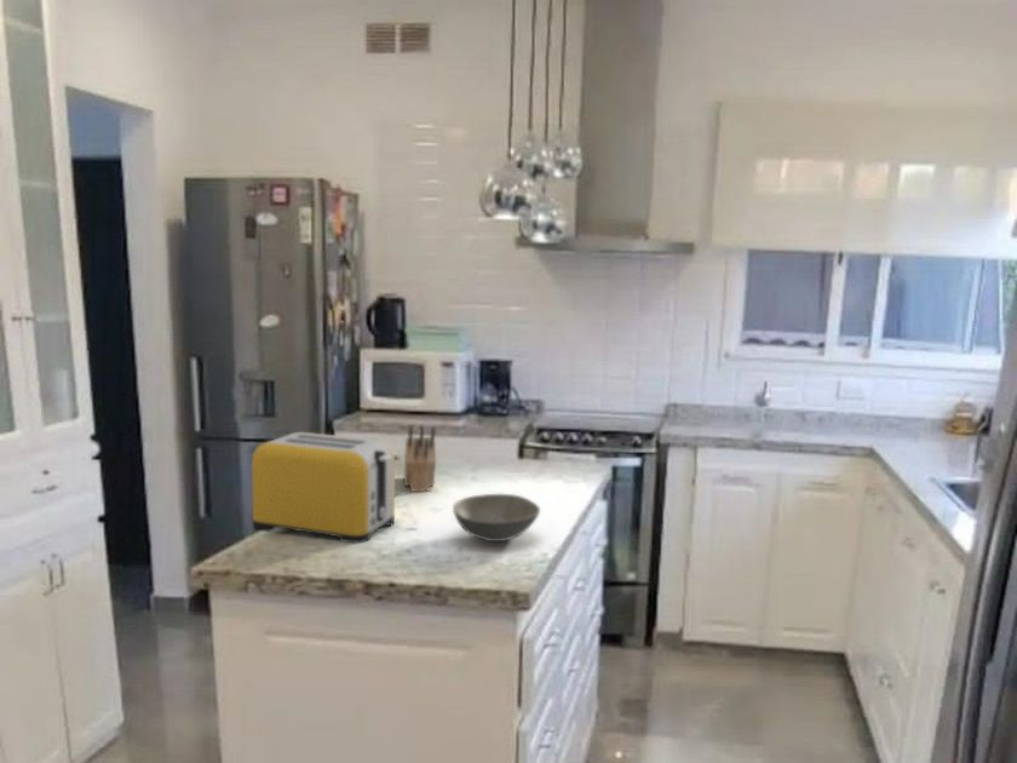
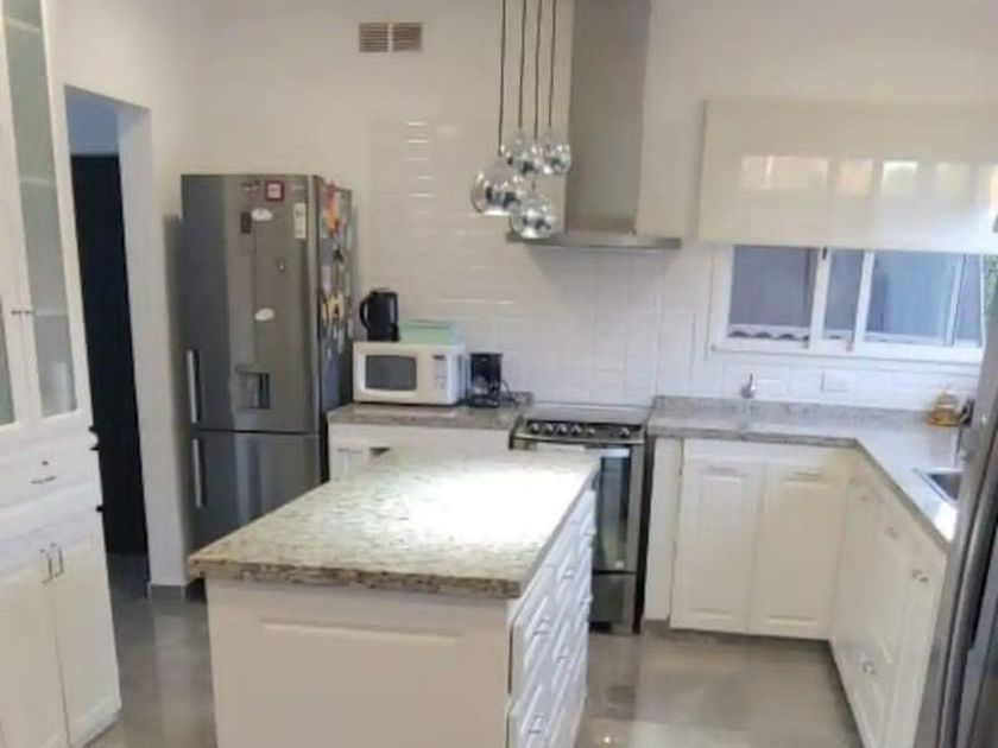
- toaster [251,431,396,544]
- soup bowl [452,493,541,543]
- knife block [403,424,437,493]
